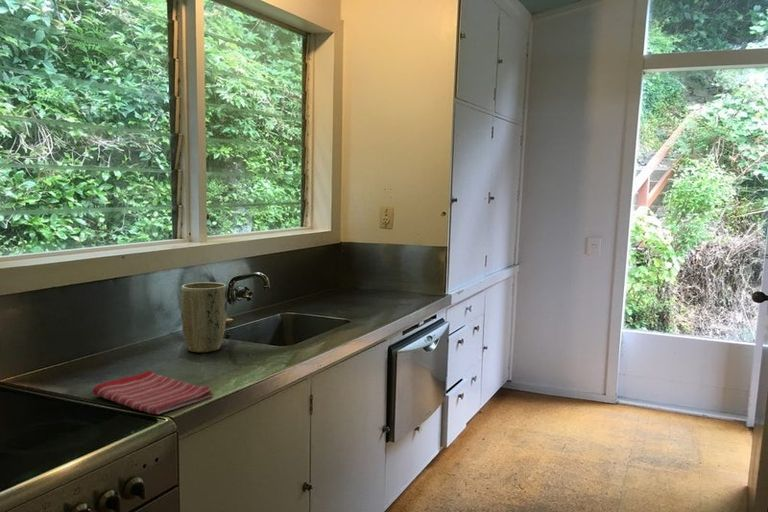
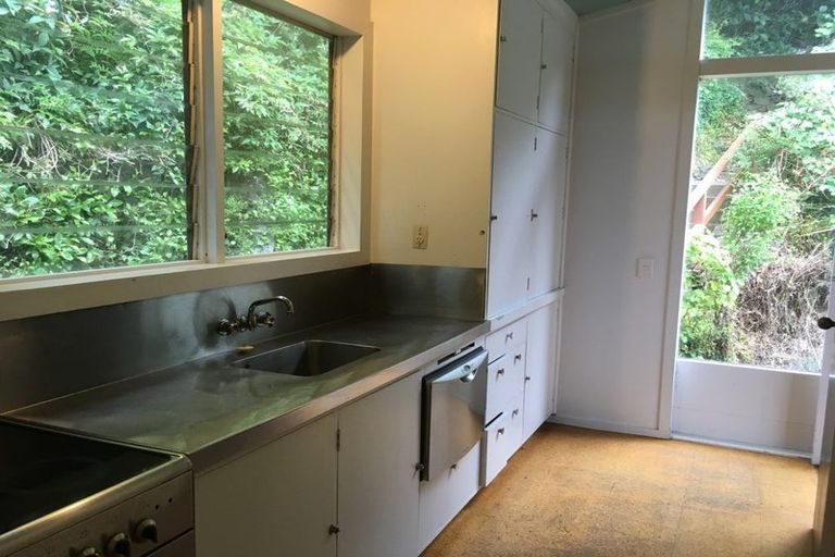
- plant pot [180,281,228,353]
- dish towel [91,369,214,416]
